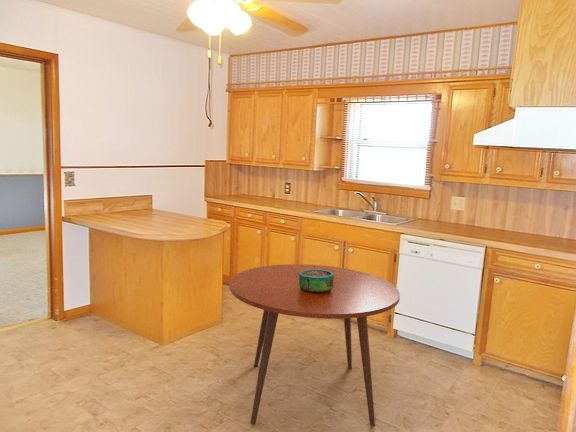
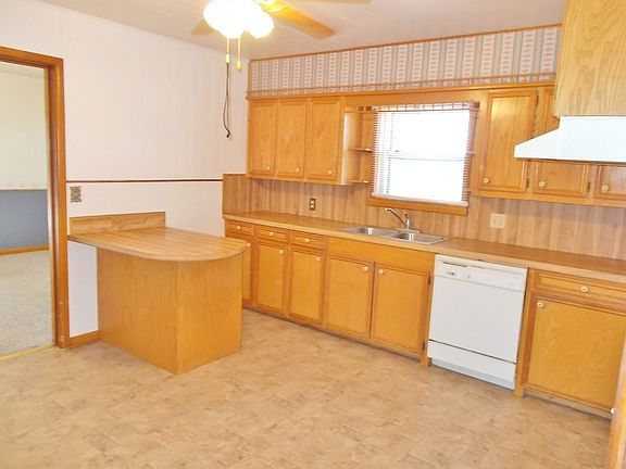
- decorative bowl [299,269,334,293]
- dining table [229,263,401,428]
